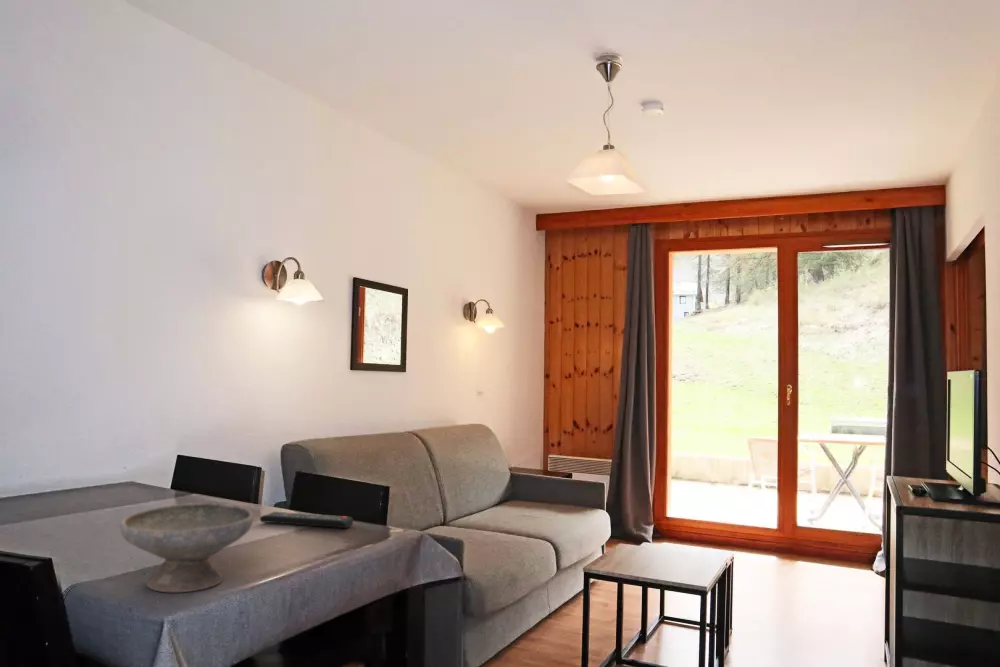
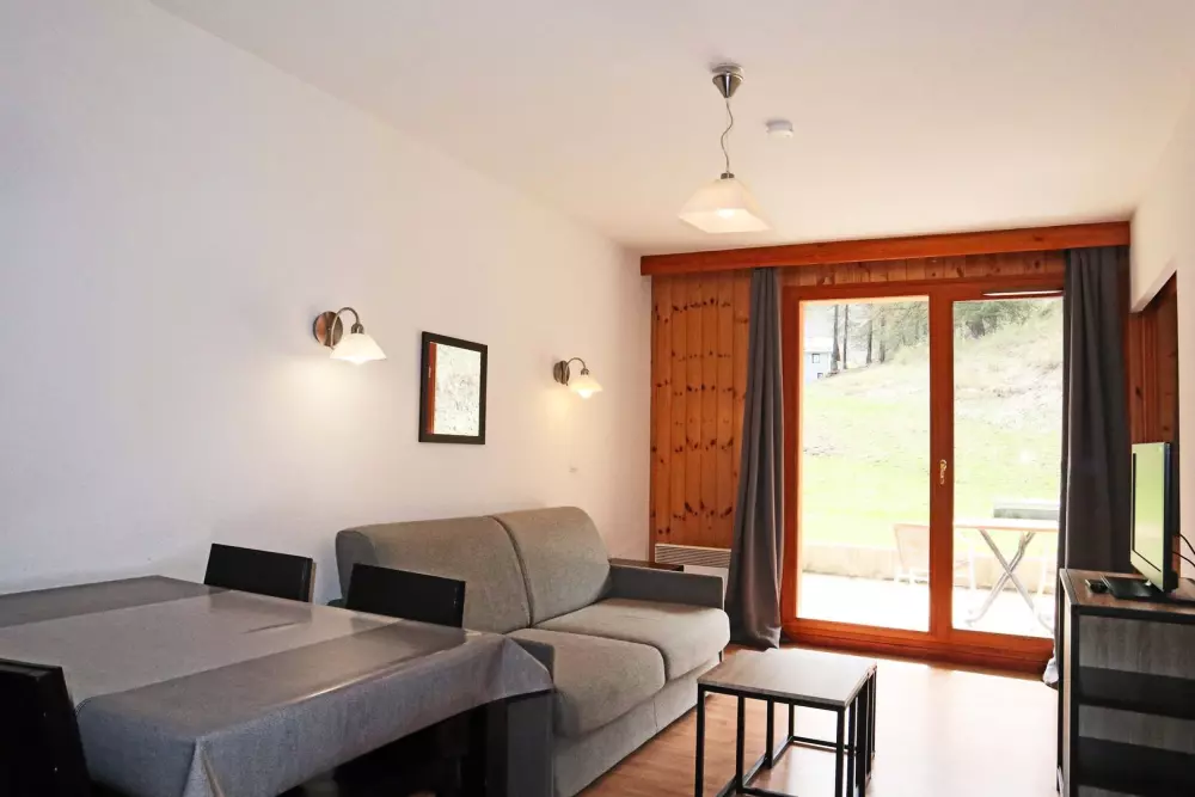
- bowl [120,502,254,593]
- remote control [259,511,354,529]
